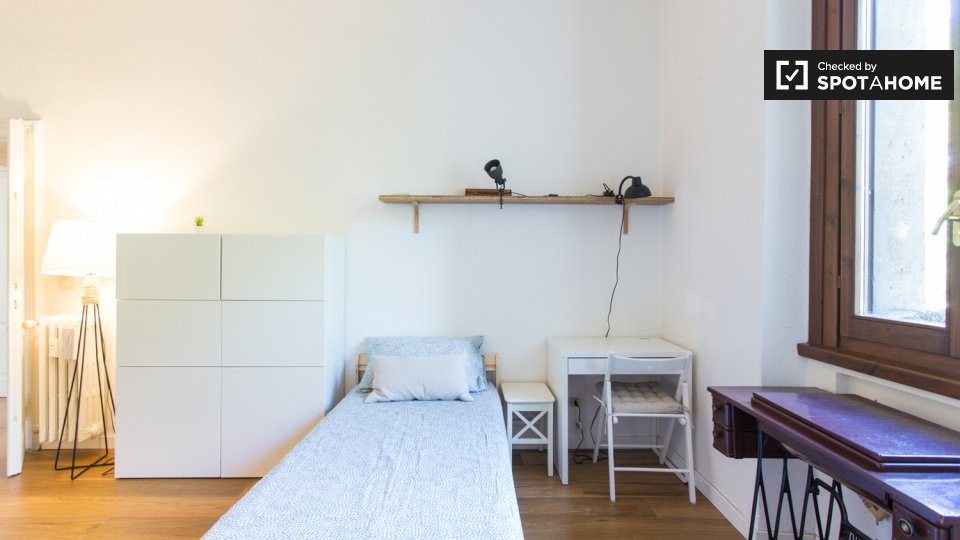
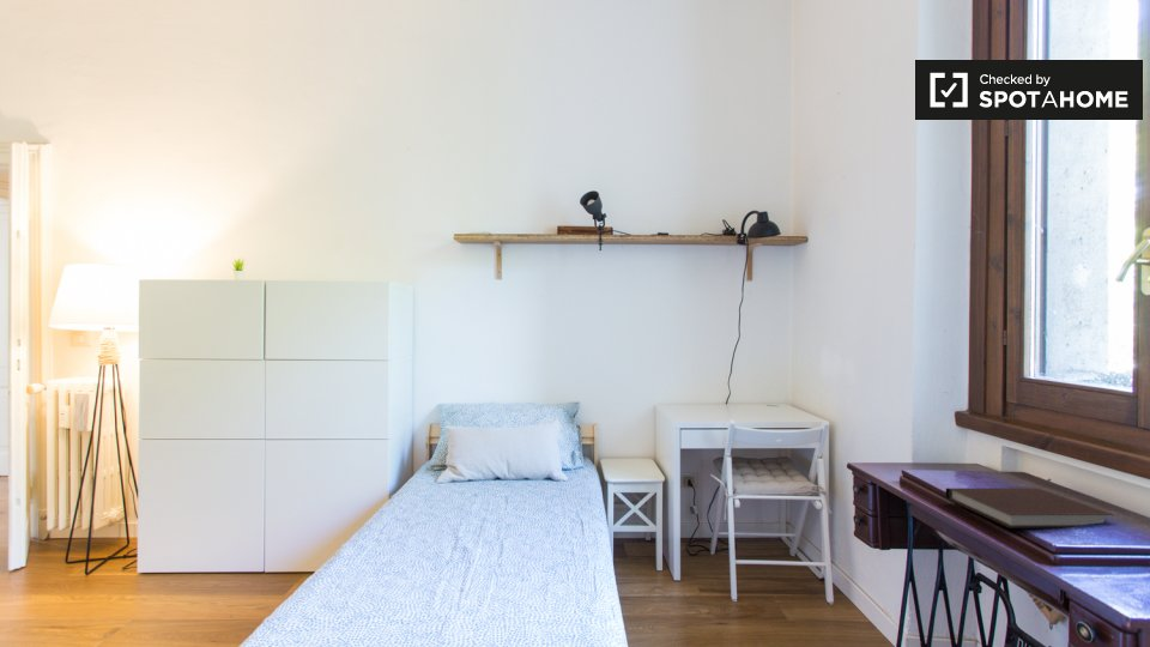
+ notebook [945,486,1114,530]
